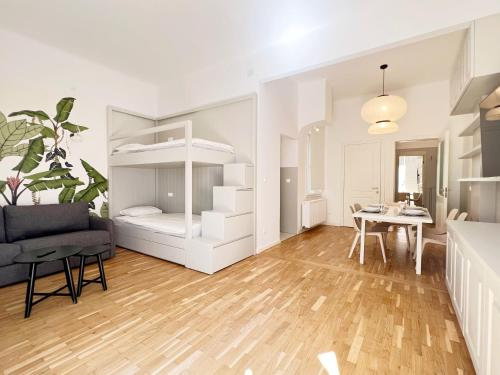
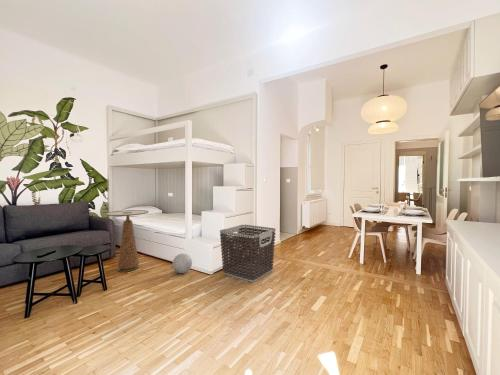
+ side table [105,209,150,273]
+ clothes hamper [219,224,277,283]
+ ball [171,253,193,274]
